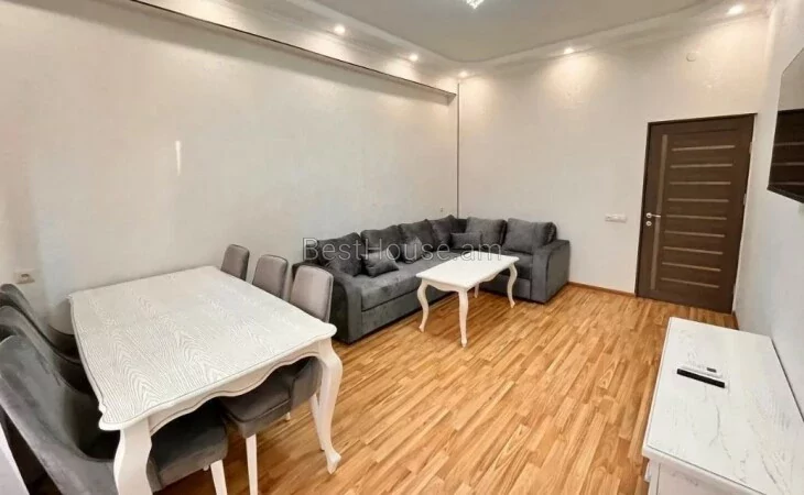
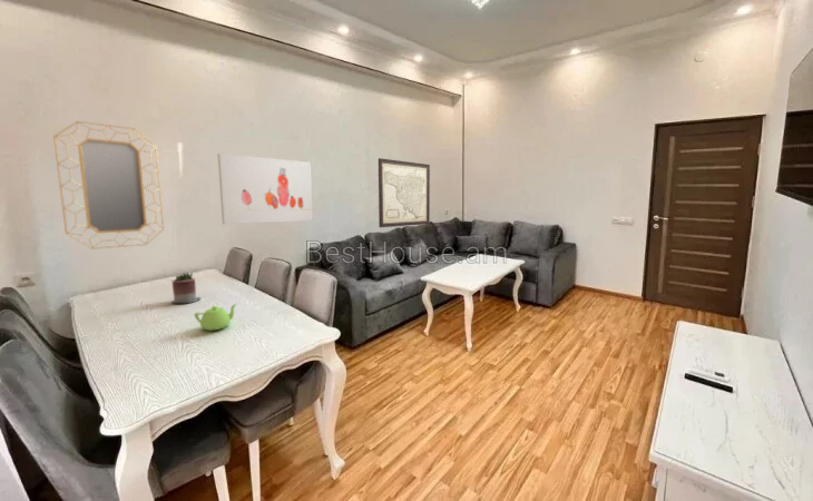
+ wall art [217,153,314,225]
+ teapot [193,303,237,332]
+ home mirror [52,120,165,250]
+ wall art [378,157,431,228]
+ succulent planter [170,272,202,304]
